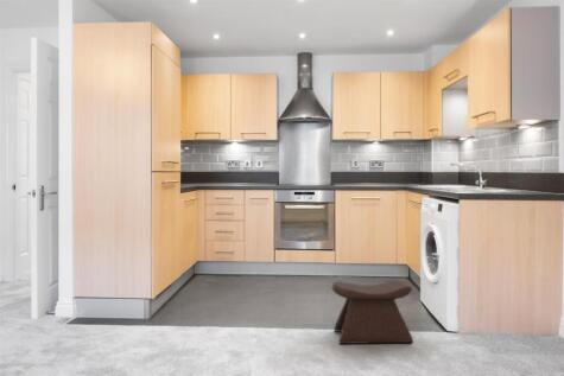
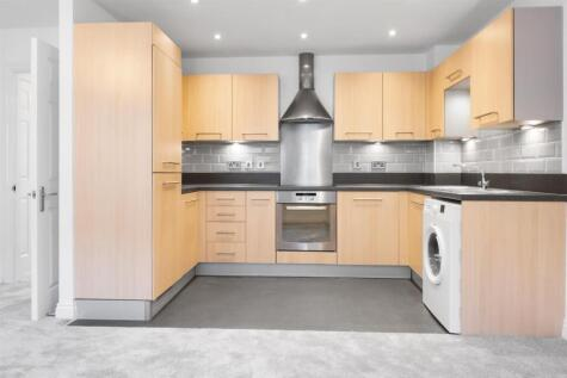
- stool [331,280,414,345]
